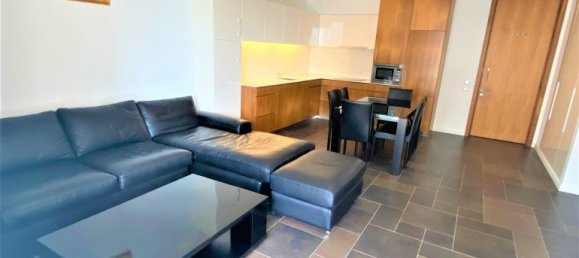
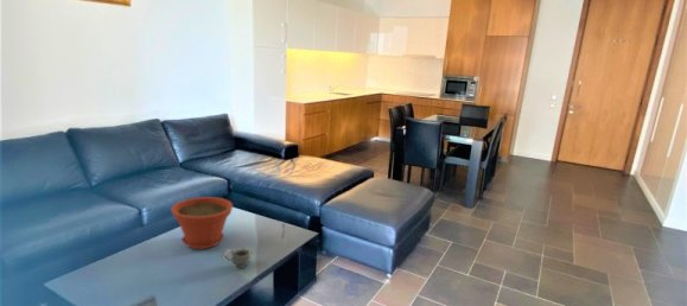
+ cup [224,247,253,269]
+ plant pot [170,196,234,250]
